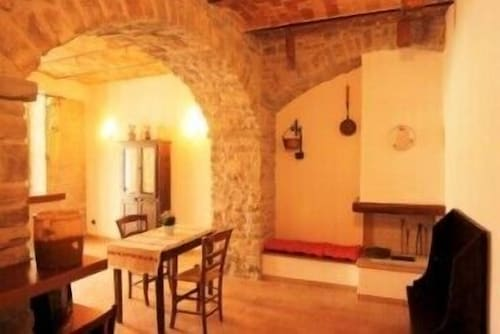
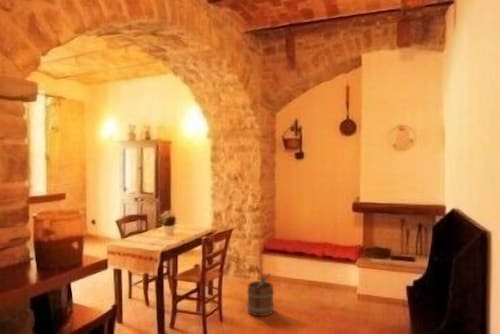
+ bucket [246,272,275,318]
